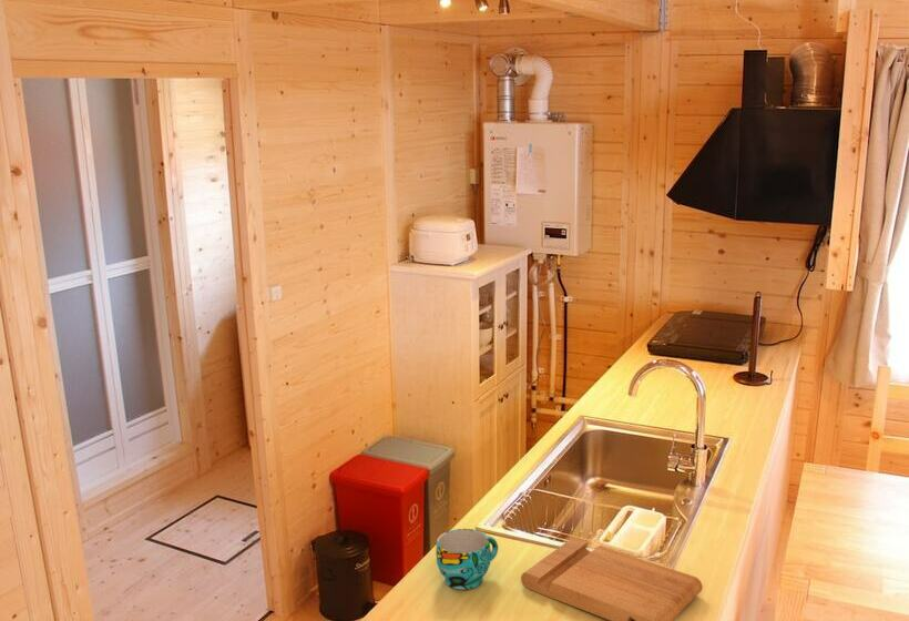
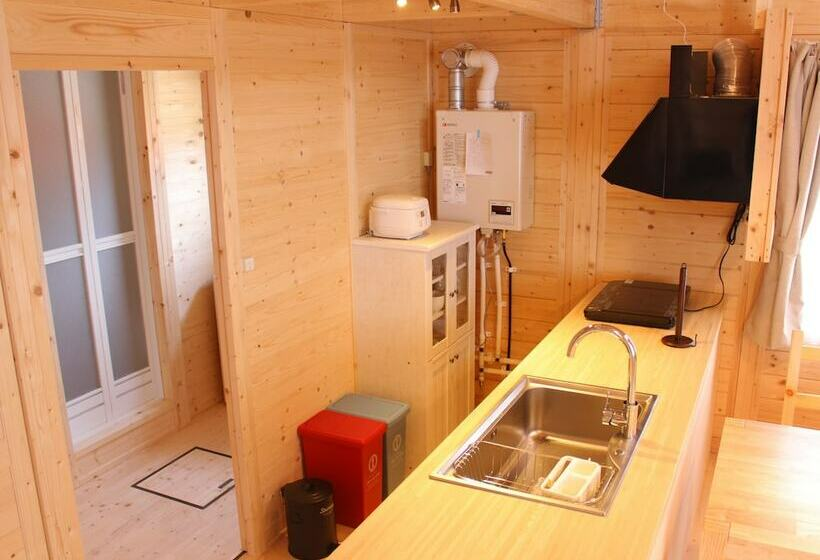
- cutting board [520,537,704,621]
- cup [435,528,499,591]
